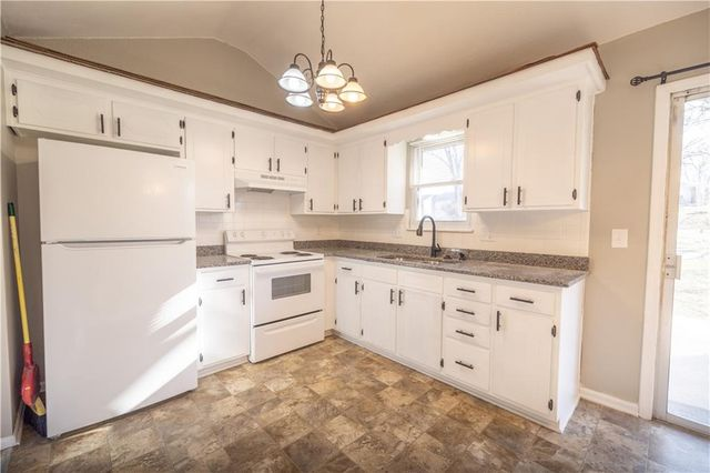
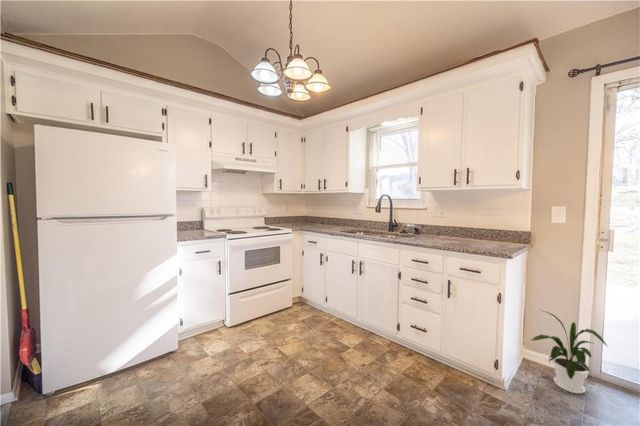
+ house plant [531,309,608,395]
